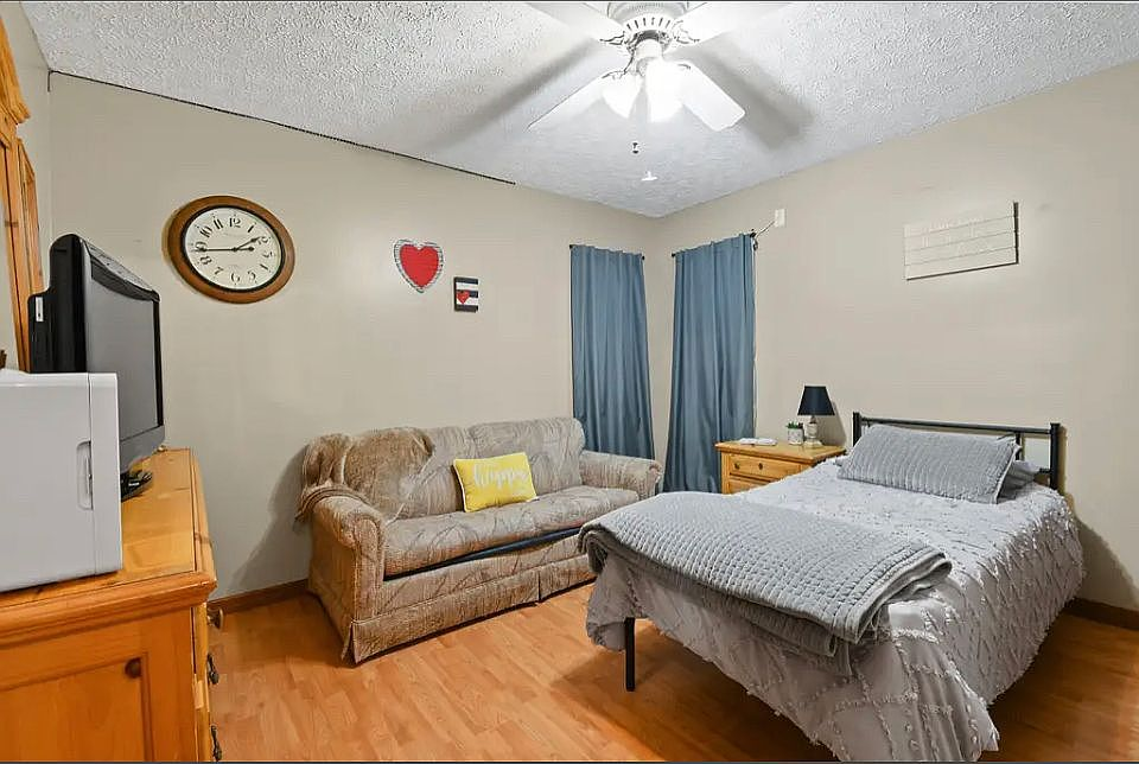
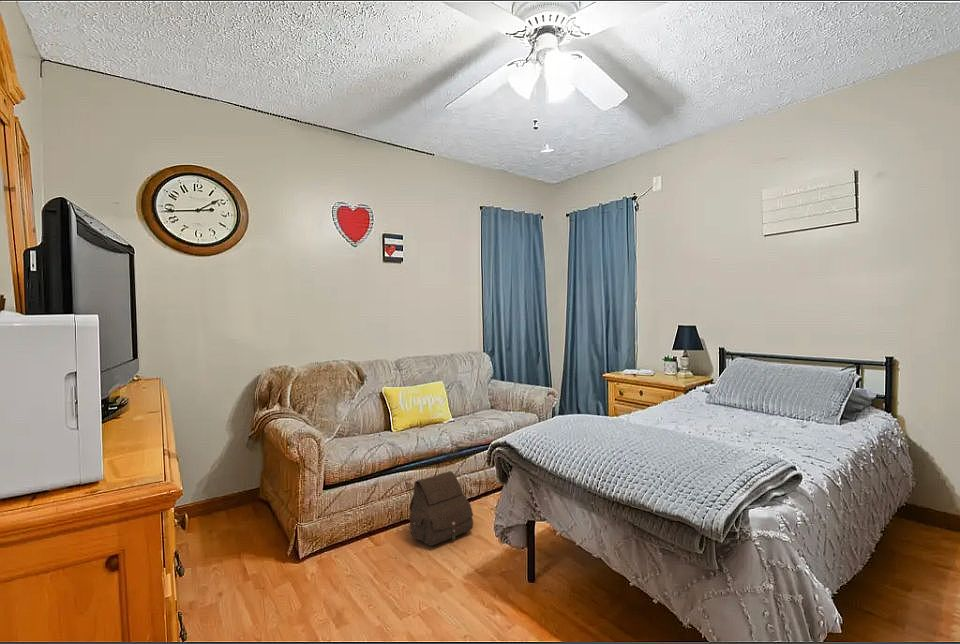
+ satchel [408,470,474,547]
